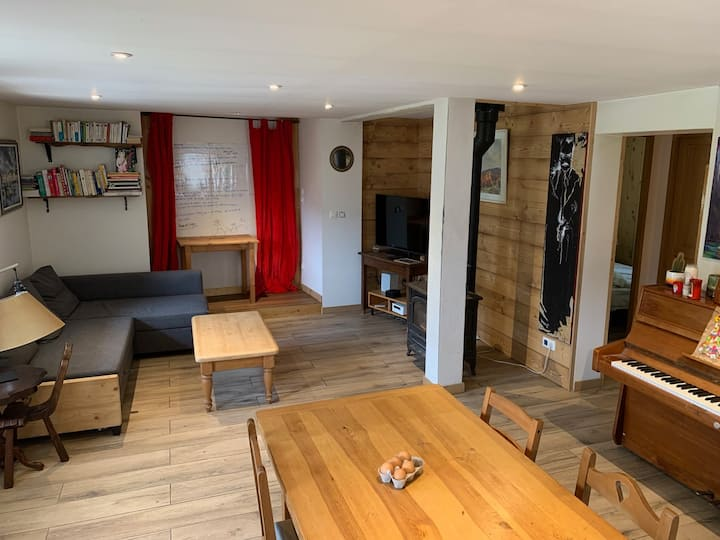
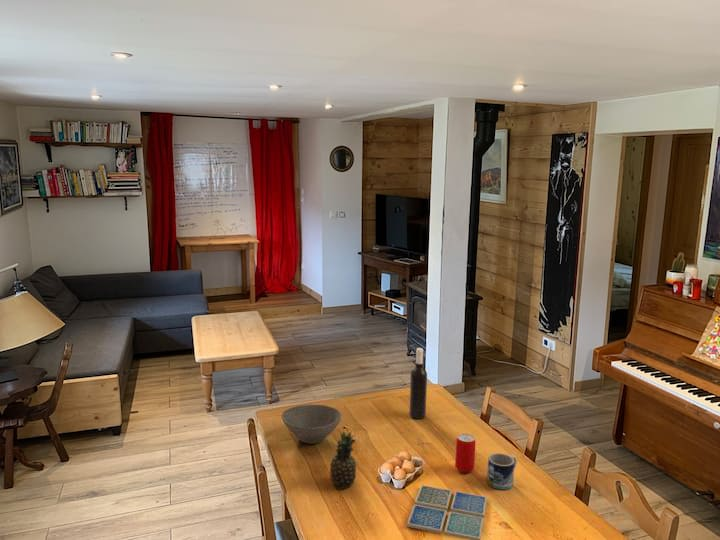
+ drink coaster [406,484,488,540]
+ beverage can [454,433,476,474]
+ mug [486,452,518,491]
+ wine bottle [409,347,428,420]
+ bowl [281,404,342,445]
+ fruit [329,430,357,490]
